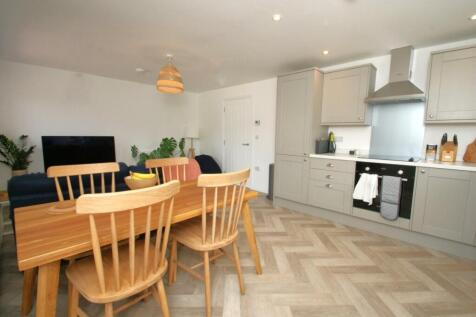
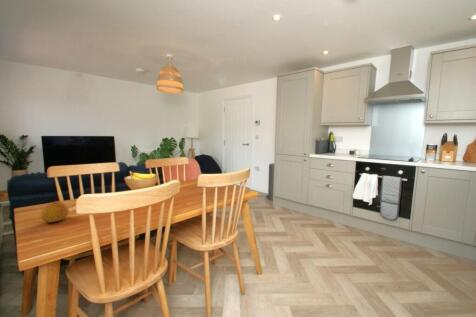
+ fruit [39,200,70,223]
